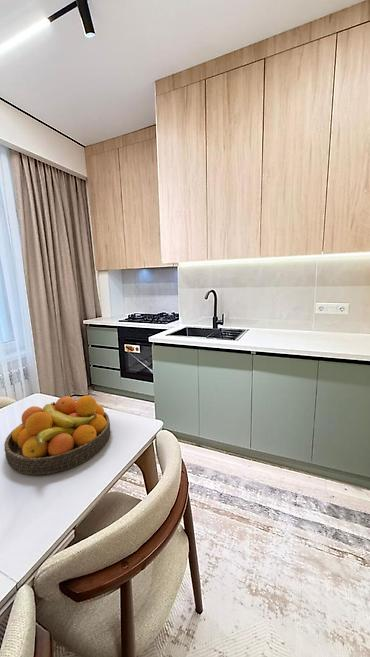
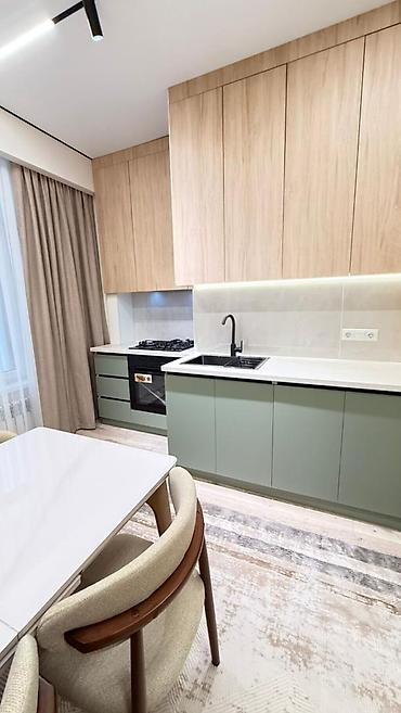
- fruit bowl [3,394,111,476]
